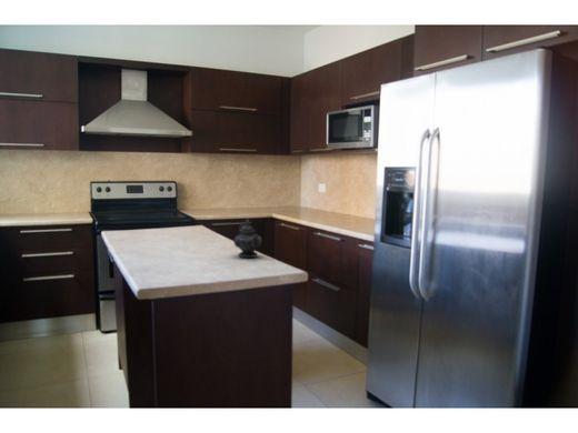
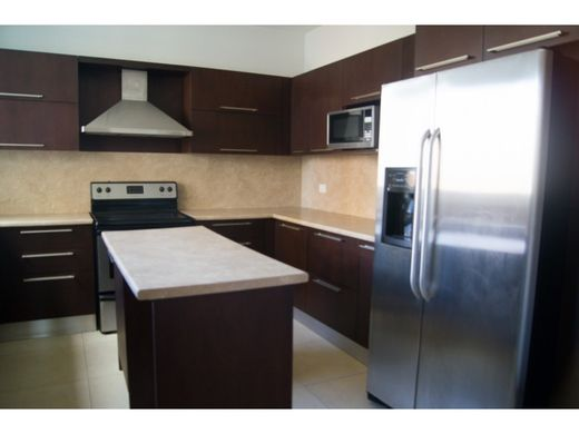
- teapot [232,218,263,259]
